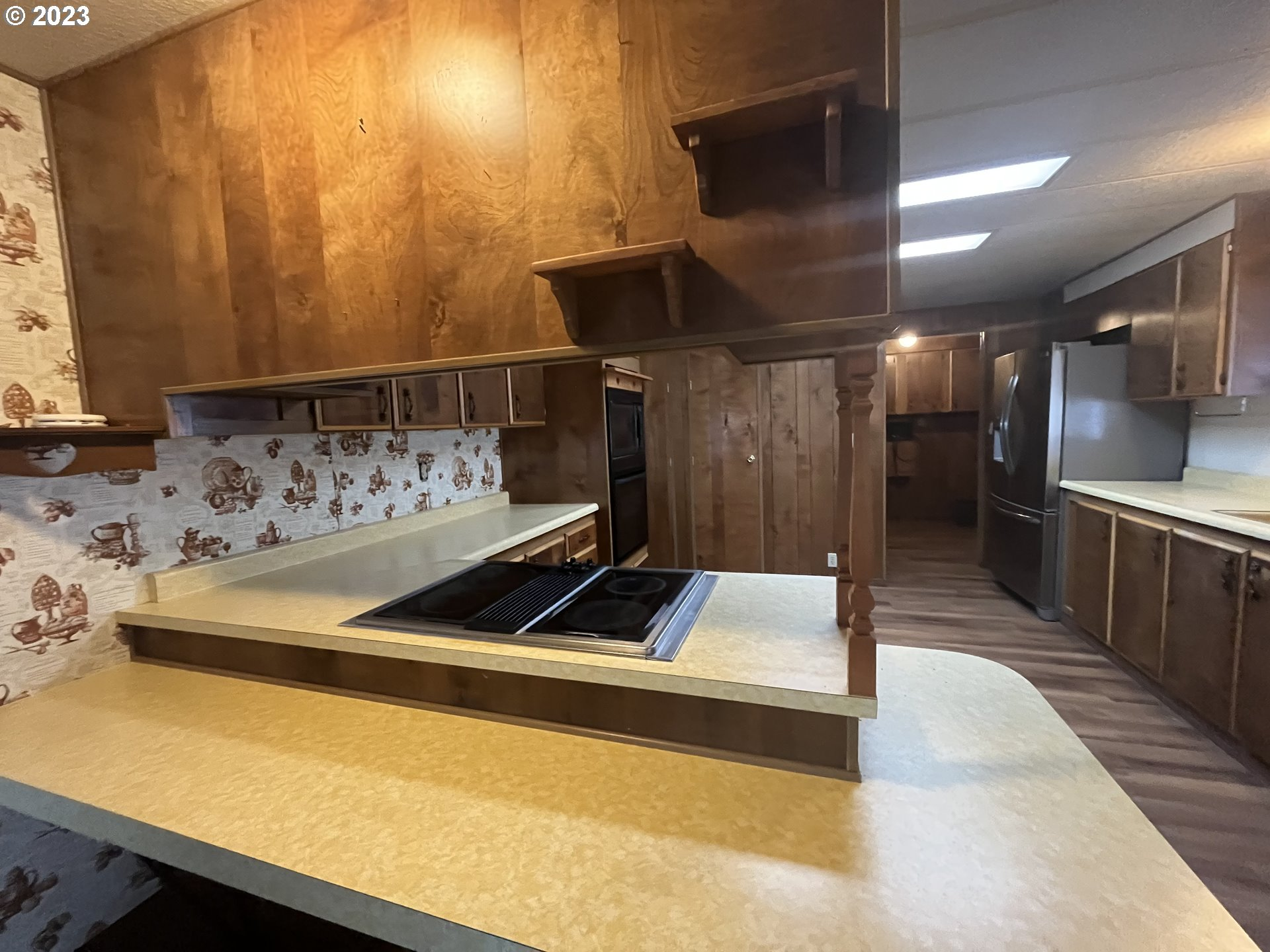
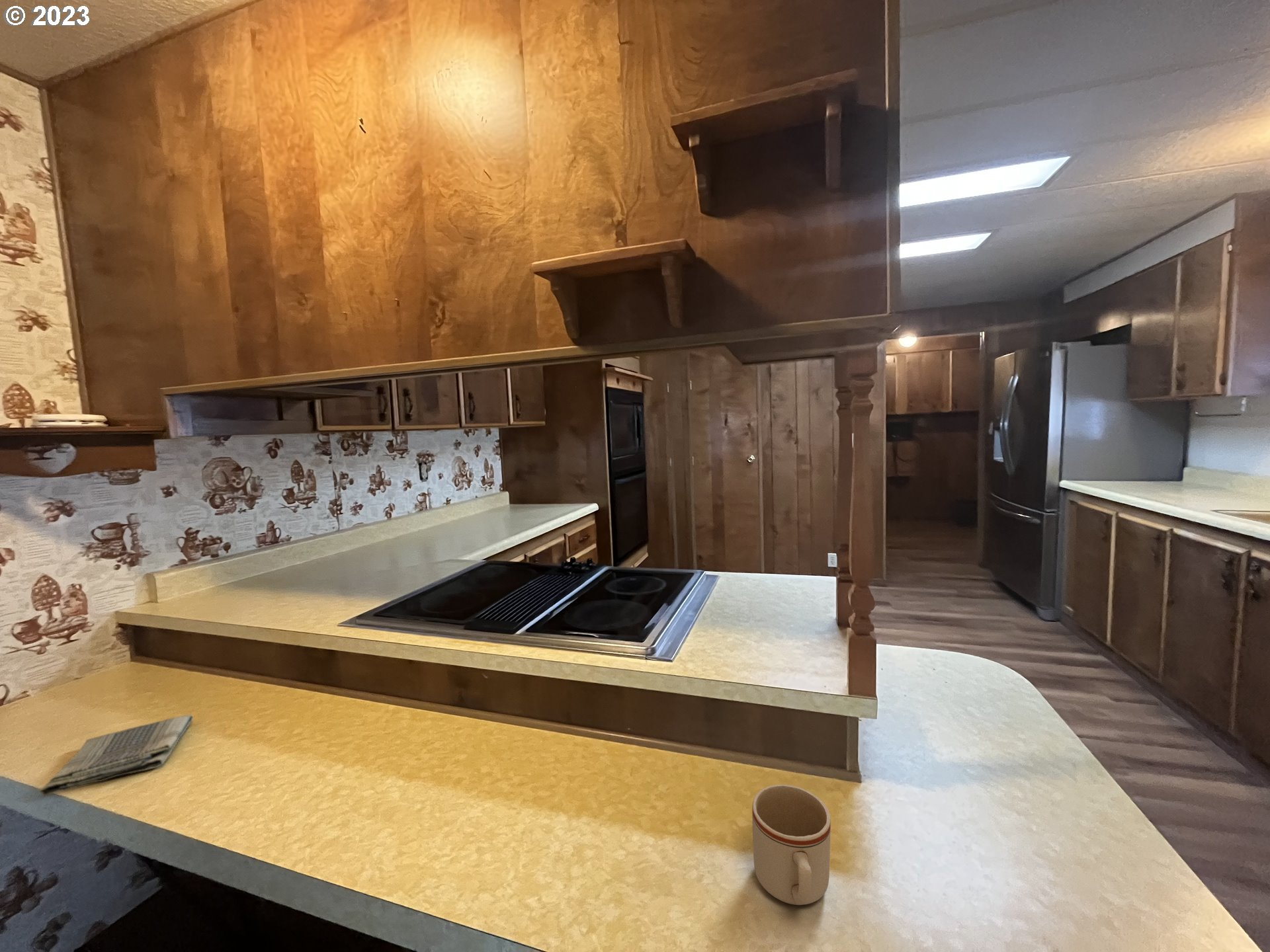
+ mug [751,784,831,906]
+ dish towel [38,715,194,797]
